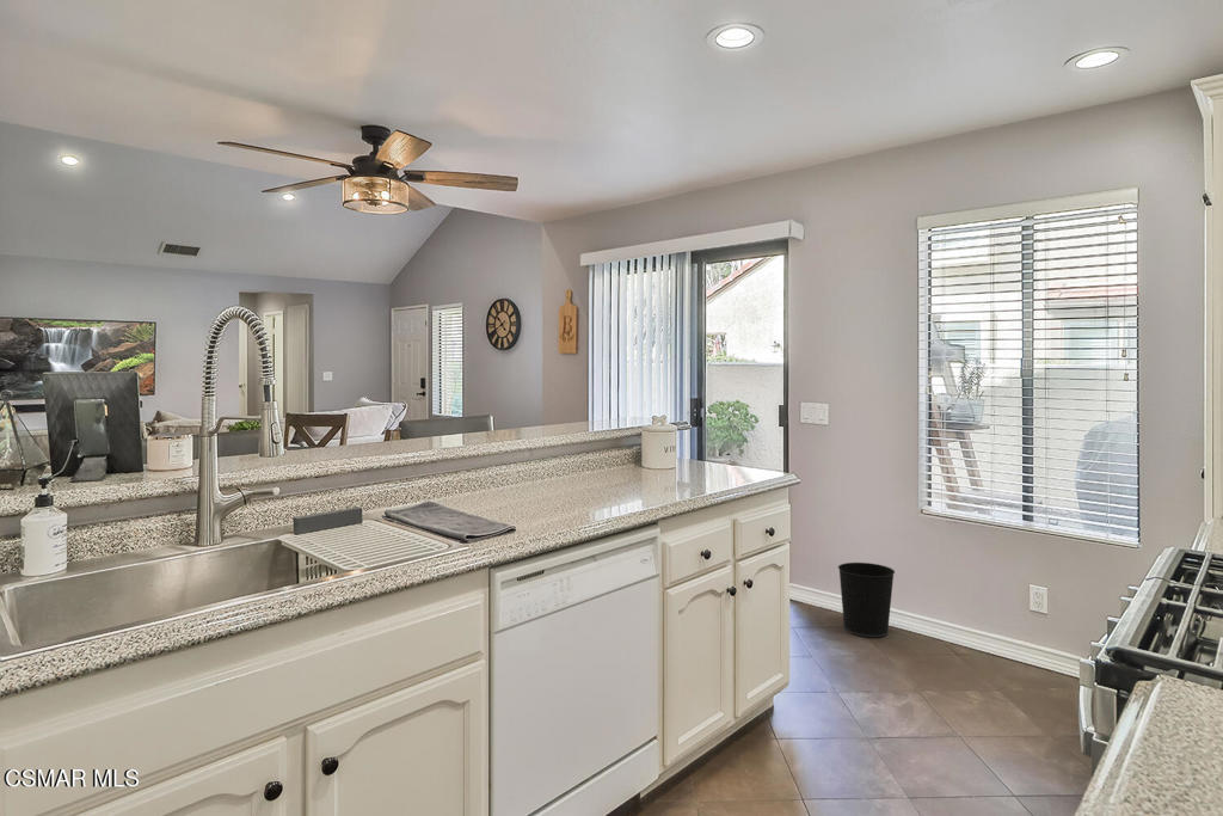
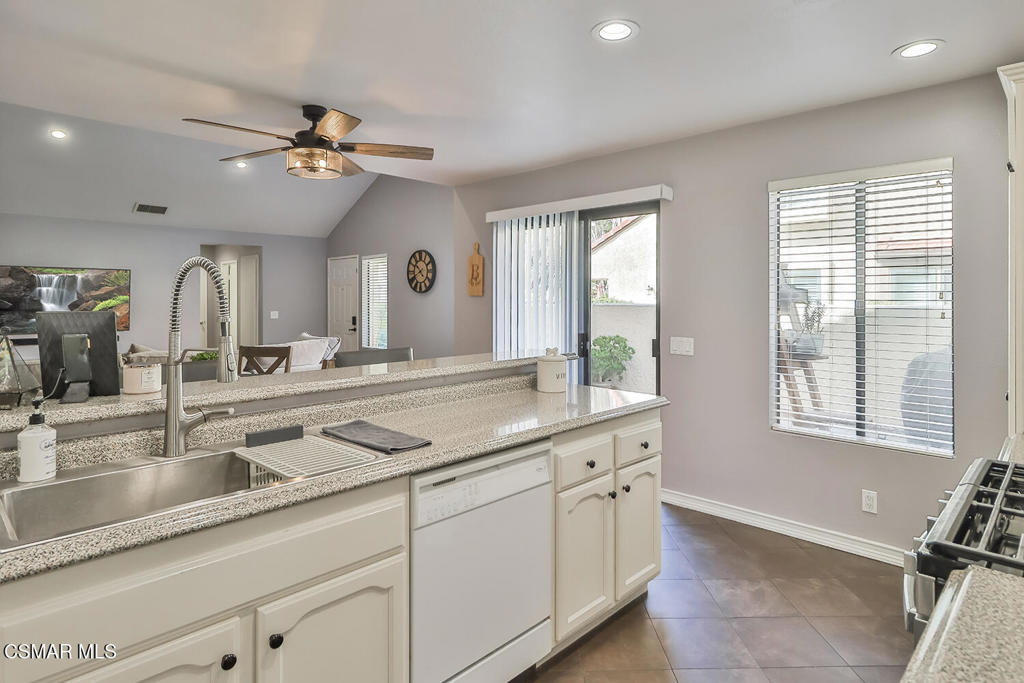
- wastebasket [837,562,896,638]
